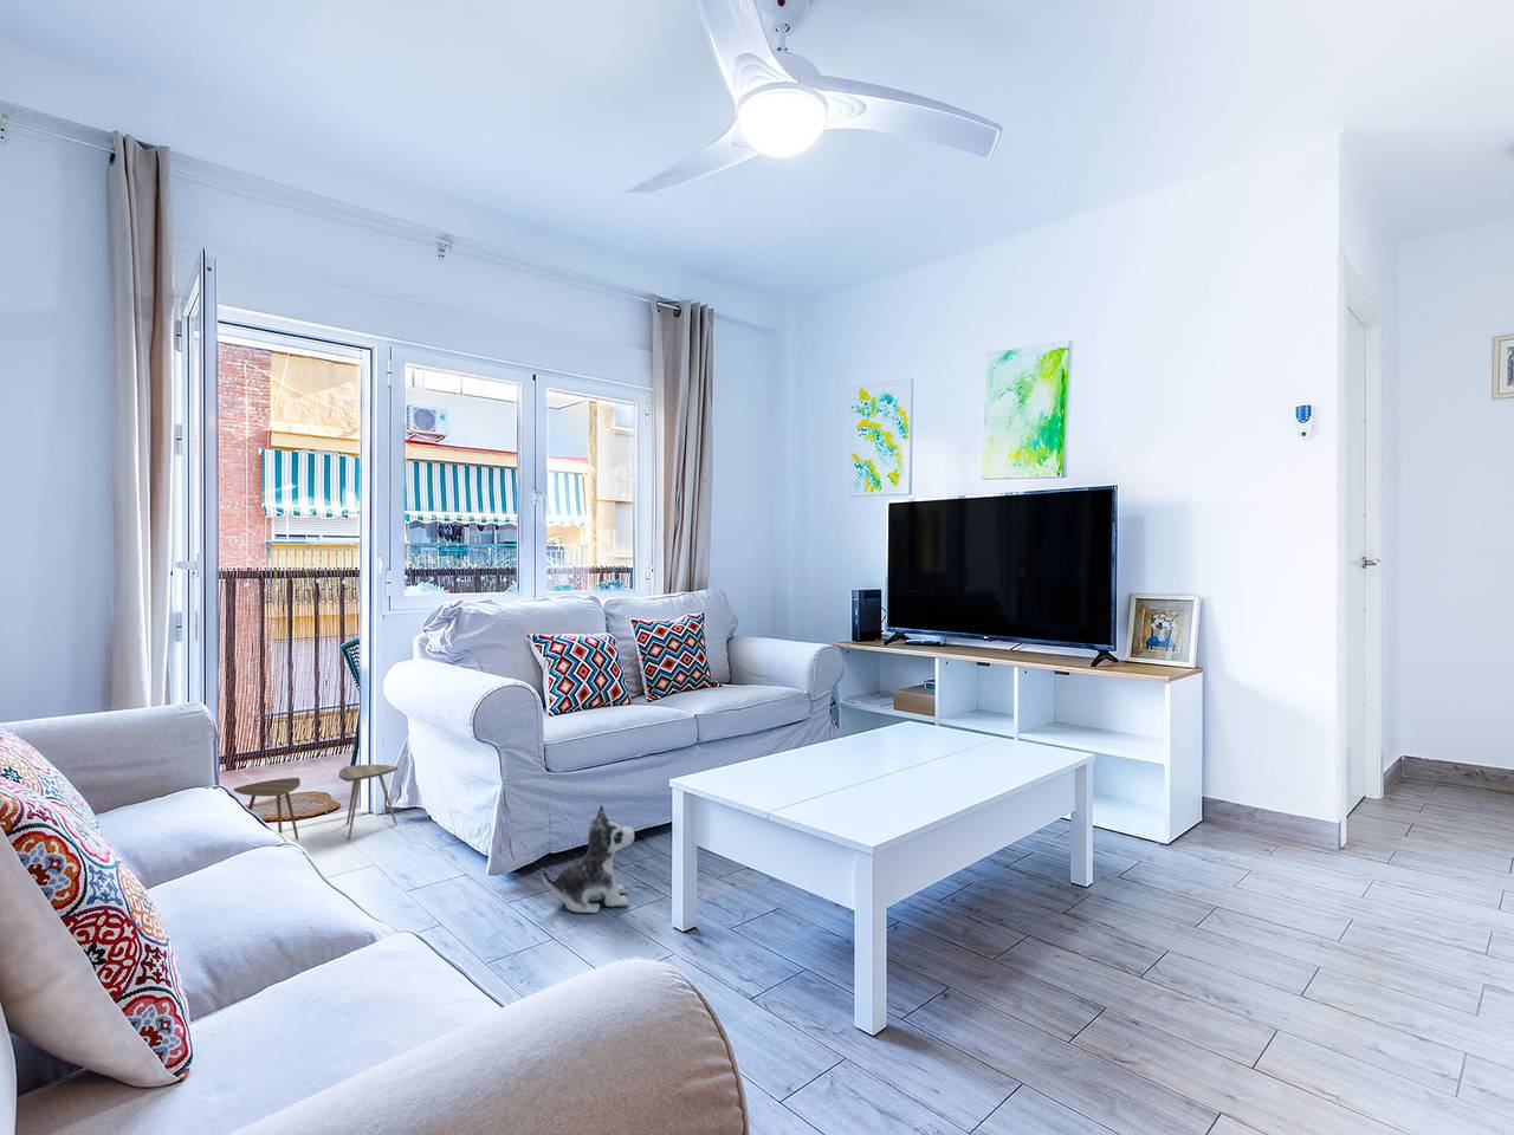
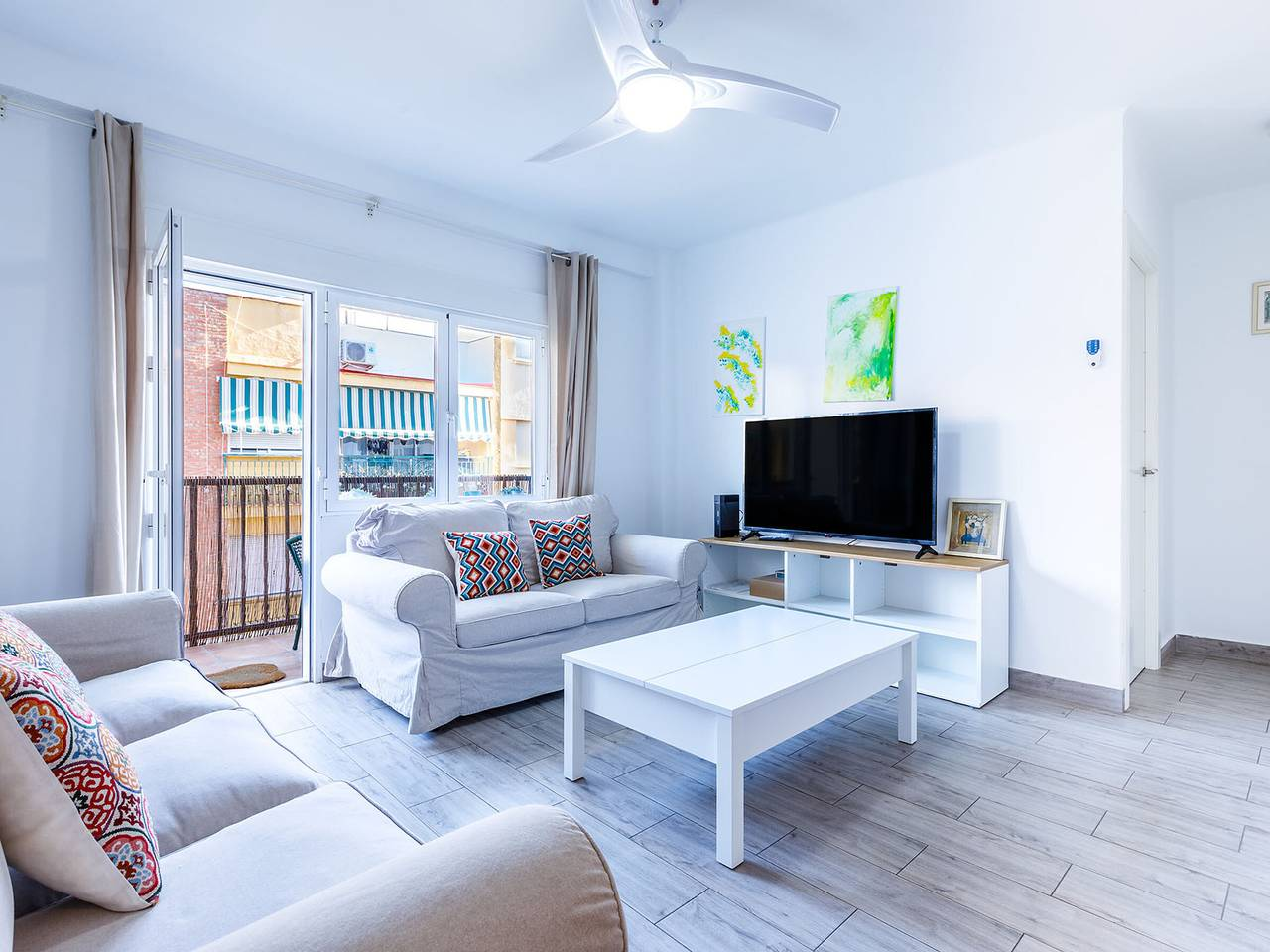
- plush toy [540,804,637,914]
- side table [232,764,398,841]
